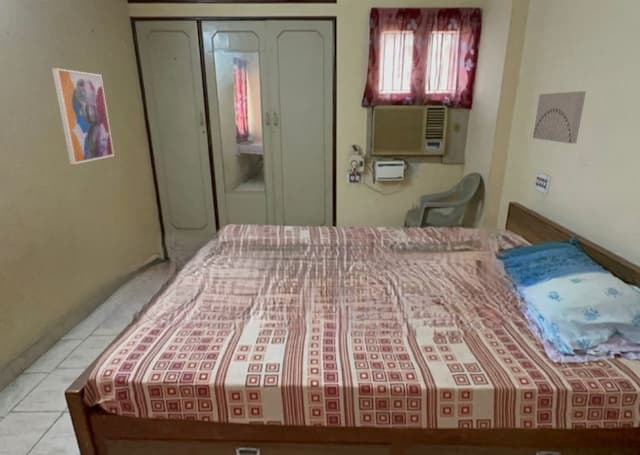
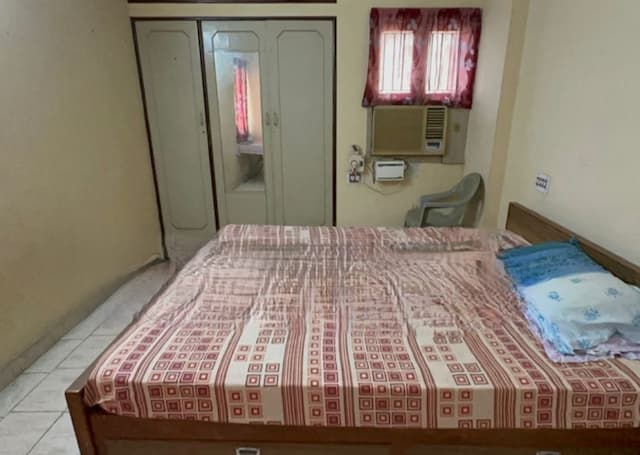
- wall art [532,90,587,144]
- wall art [51,67,115,165]
